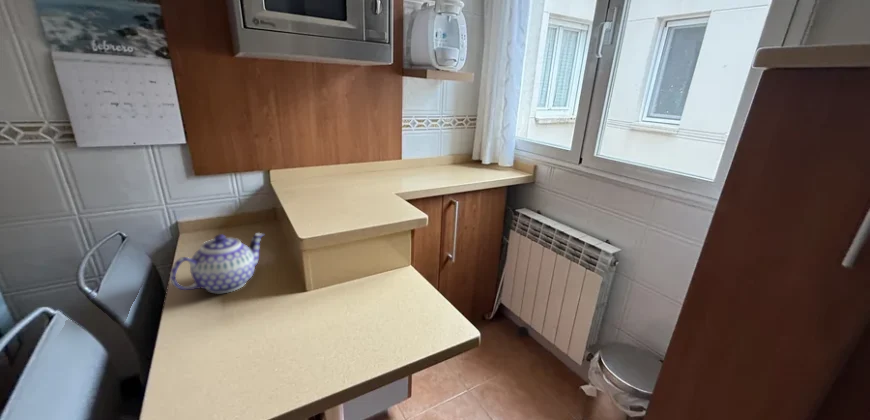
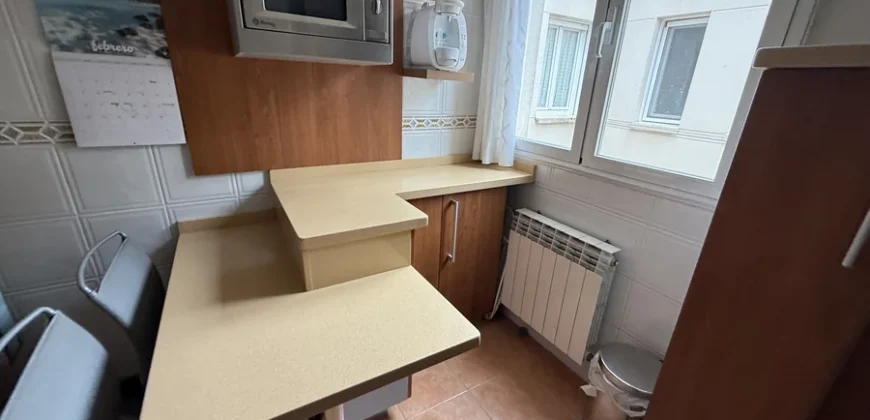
- teapot [169,232,265,294]
